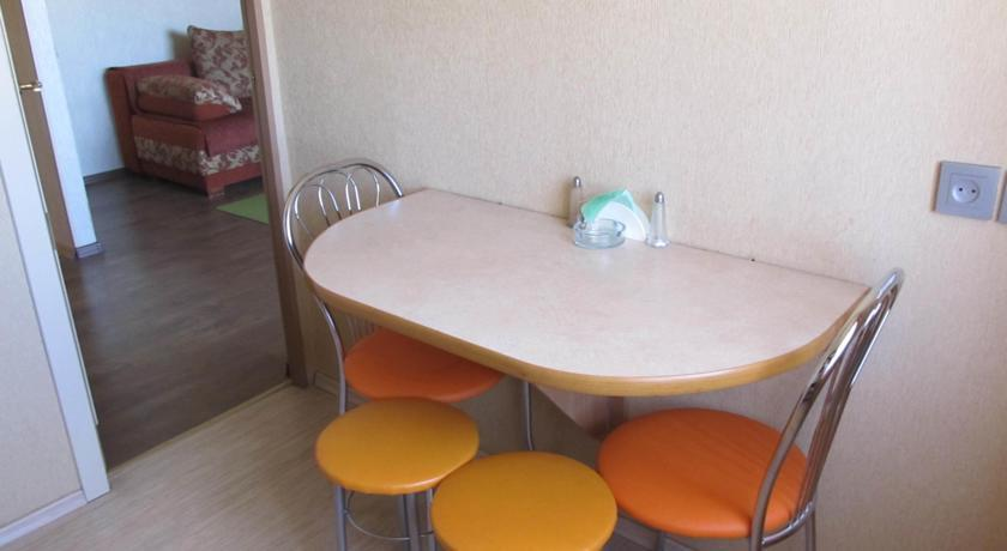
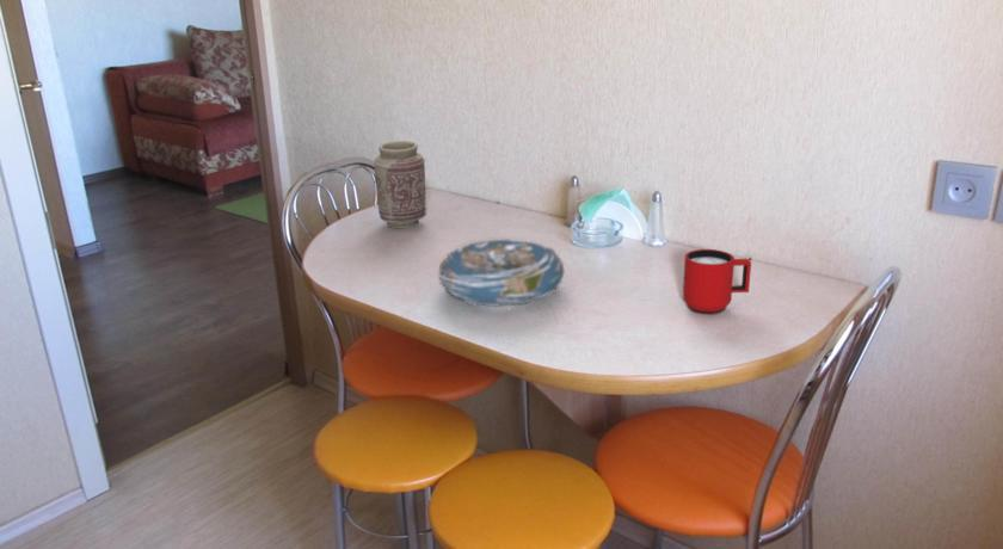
+ mug [682,248,752,316]
+ decorative bowl [436,238,566,309]
+ vase [373,140,427,229]
